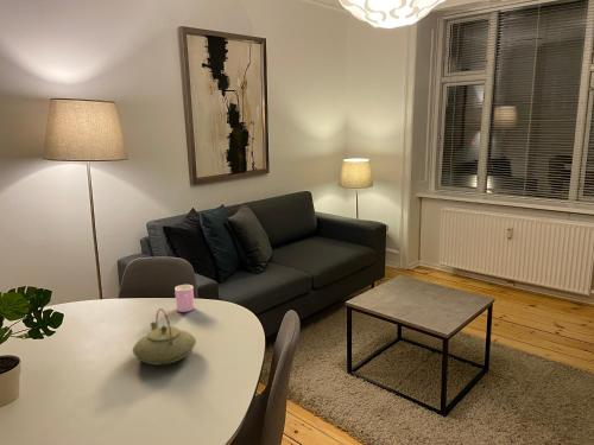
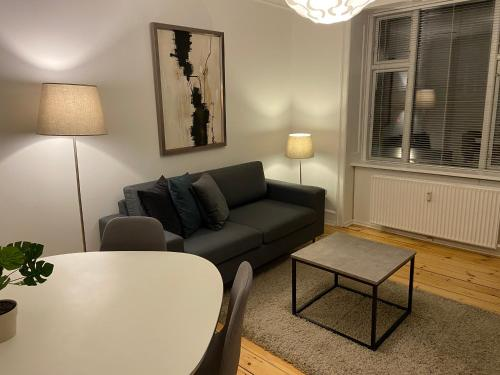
- teapot [132,307,197,367]
- cup [173,284,195,313]
